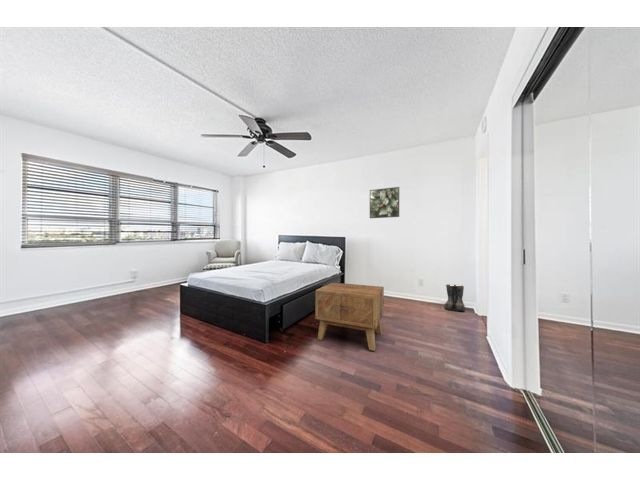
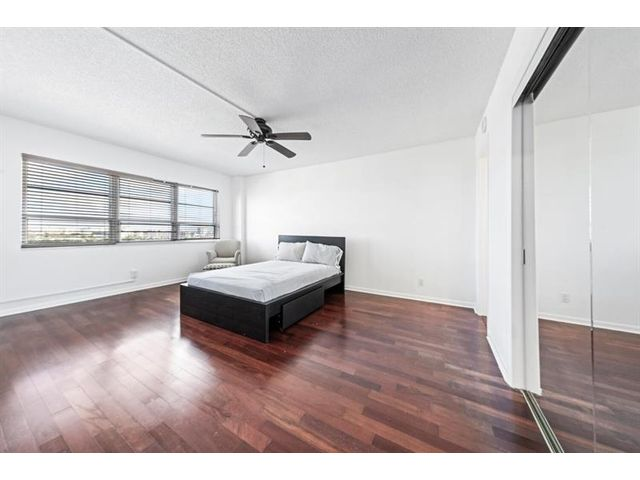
- boots [444,283,466,312]
- side table [315,281,385,352]
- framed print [369,186,400,219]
